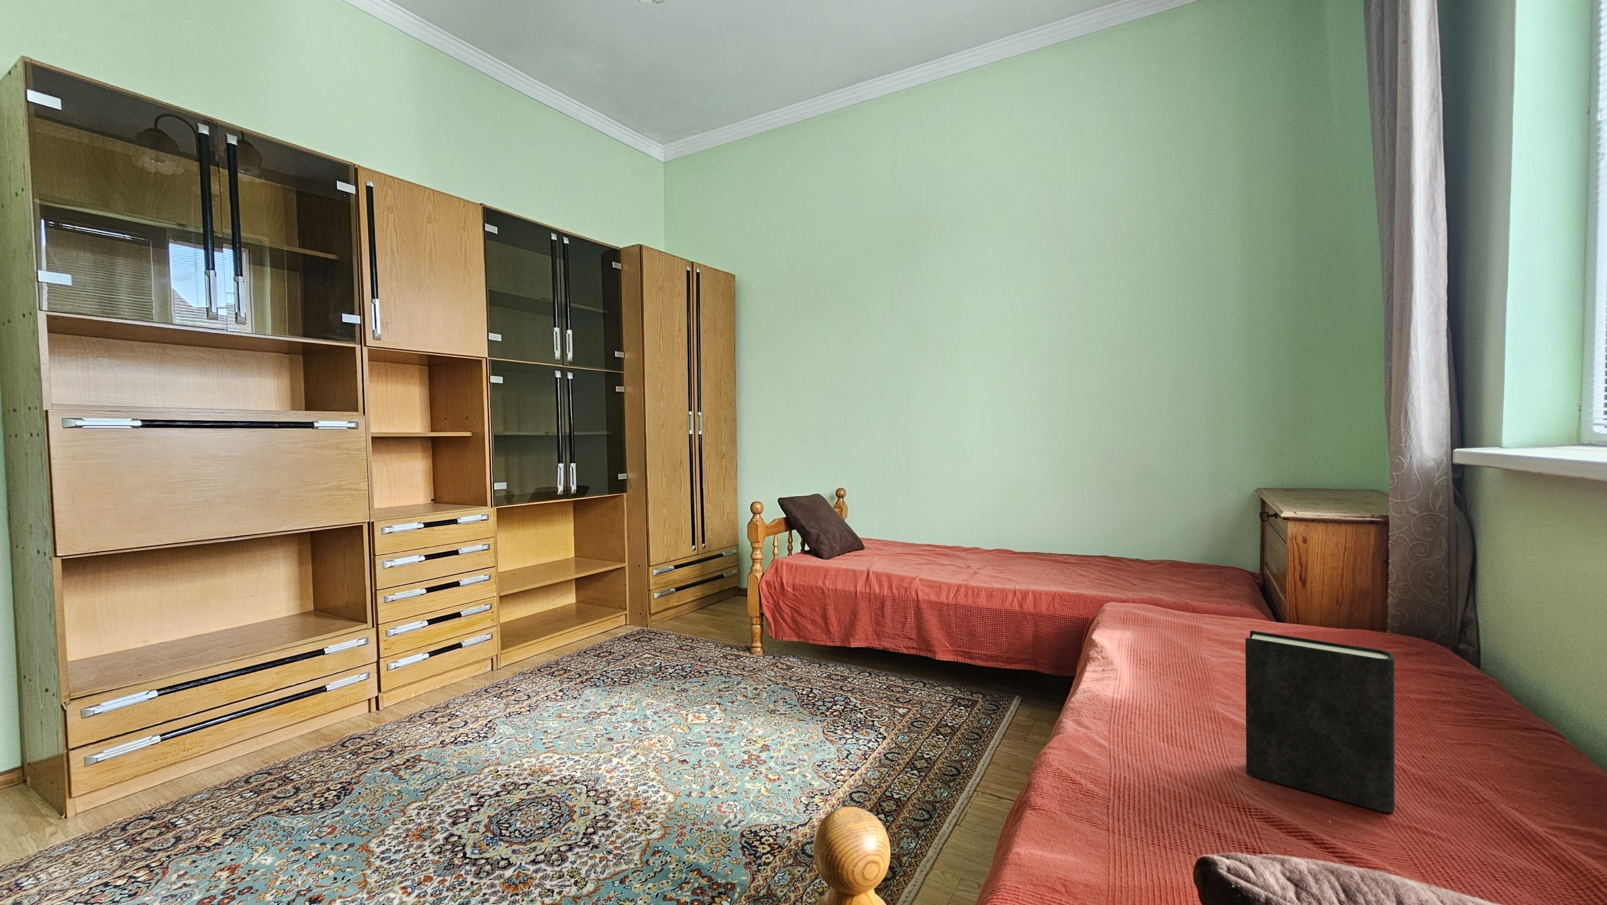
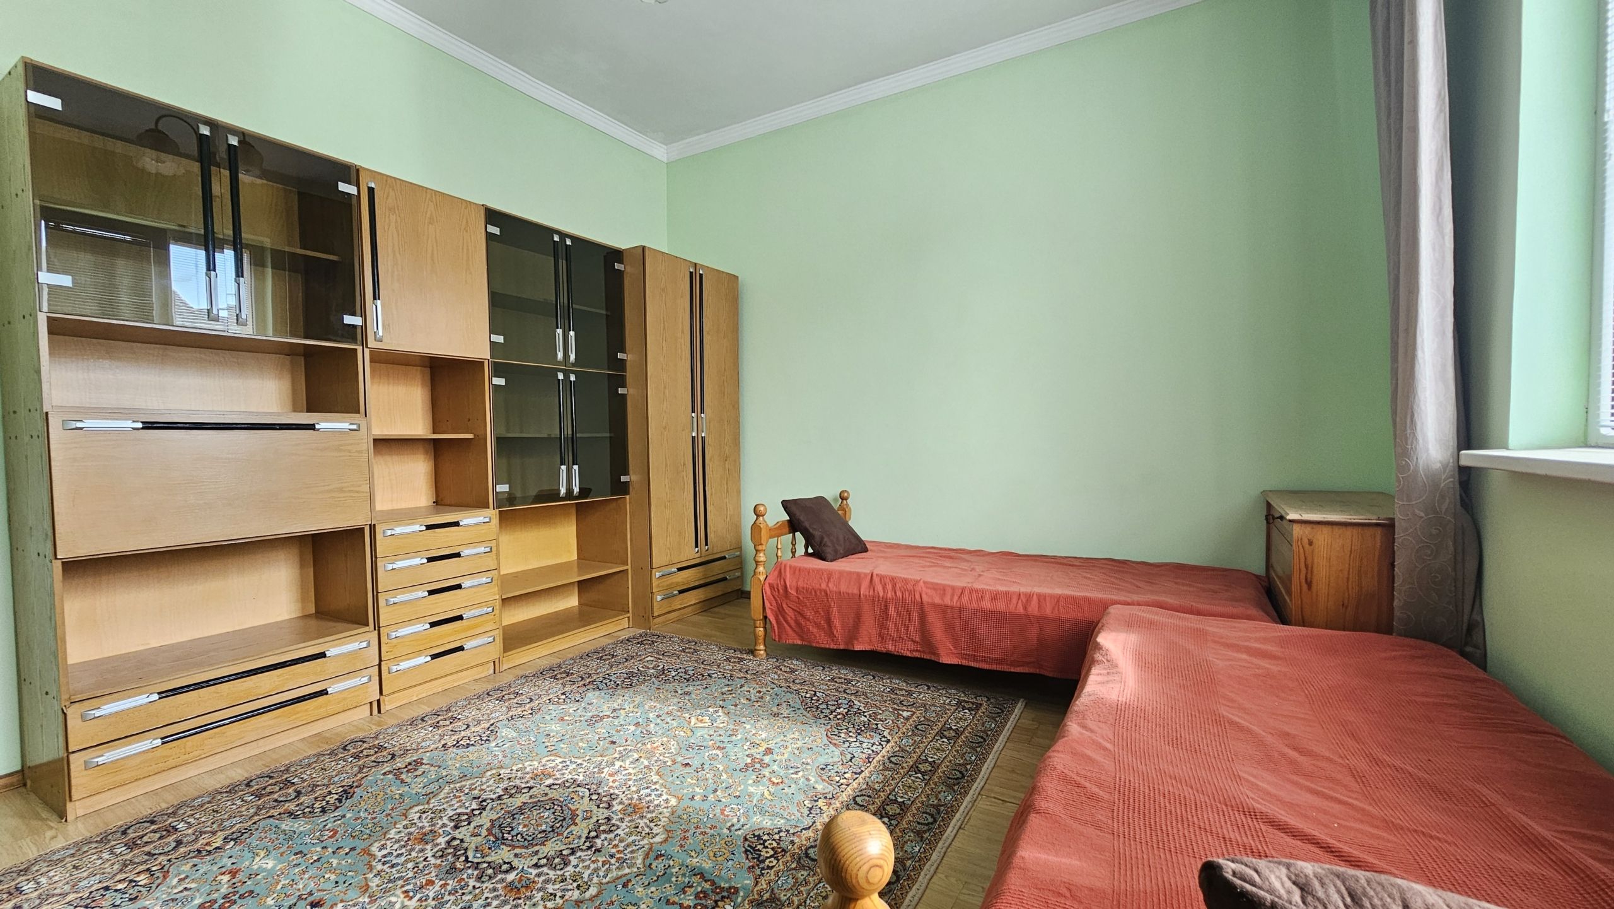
- book [1245,630,1395,813]
